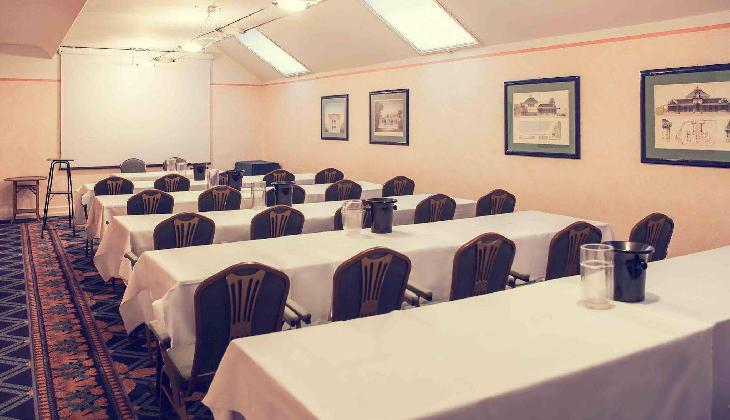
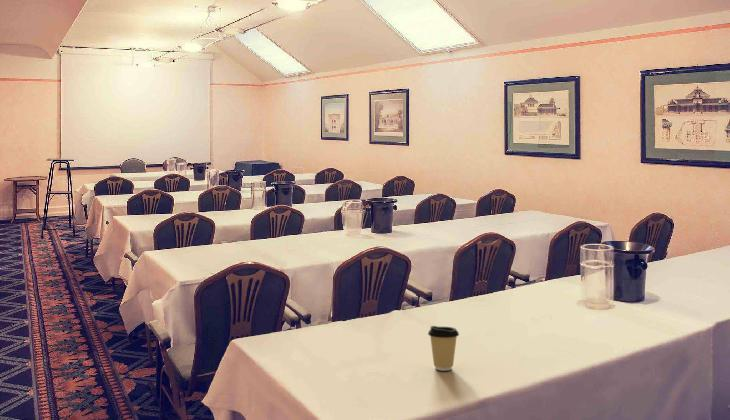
+ coffee cup [427,325,460,372]
